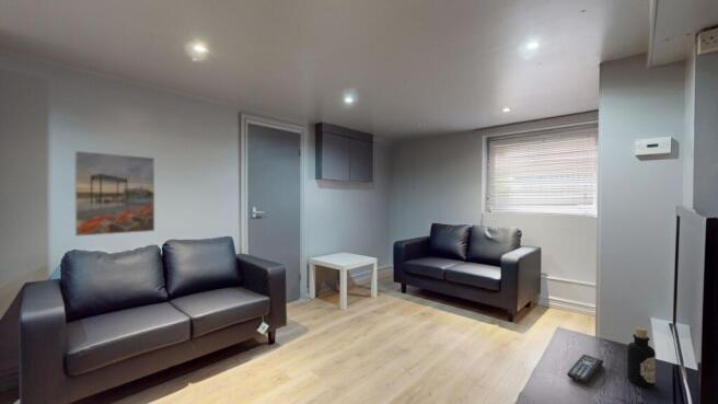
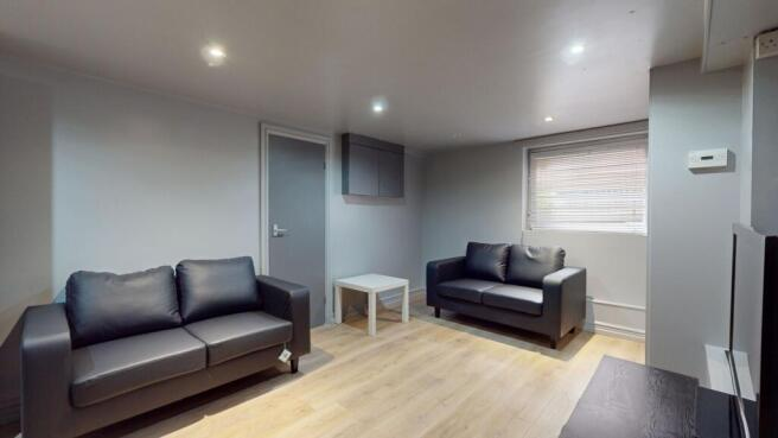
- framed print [73,150,155,238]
- bottle [626,326,657,389]
- remote control [566,354,604,384]
